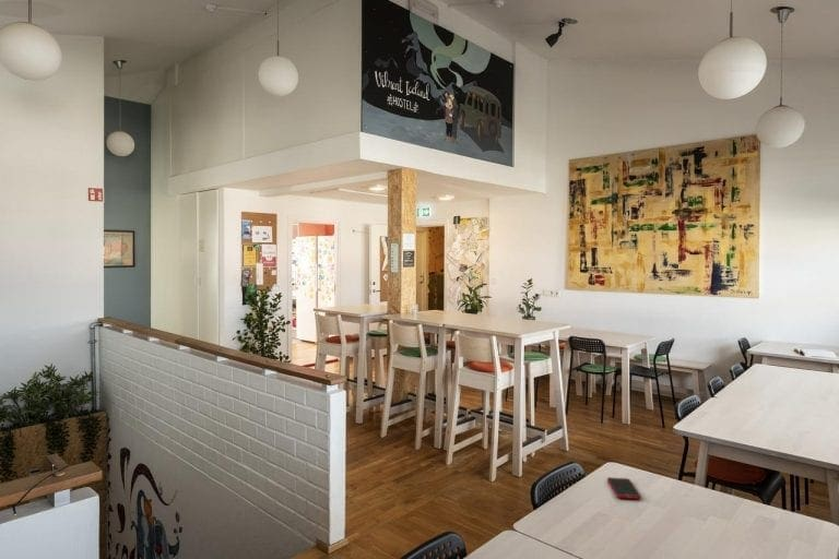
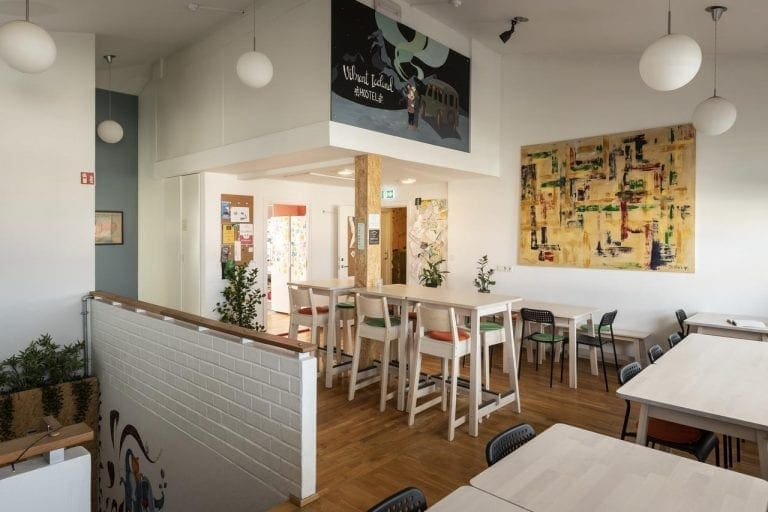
- cell phone [606,476,641,500]
